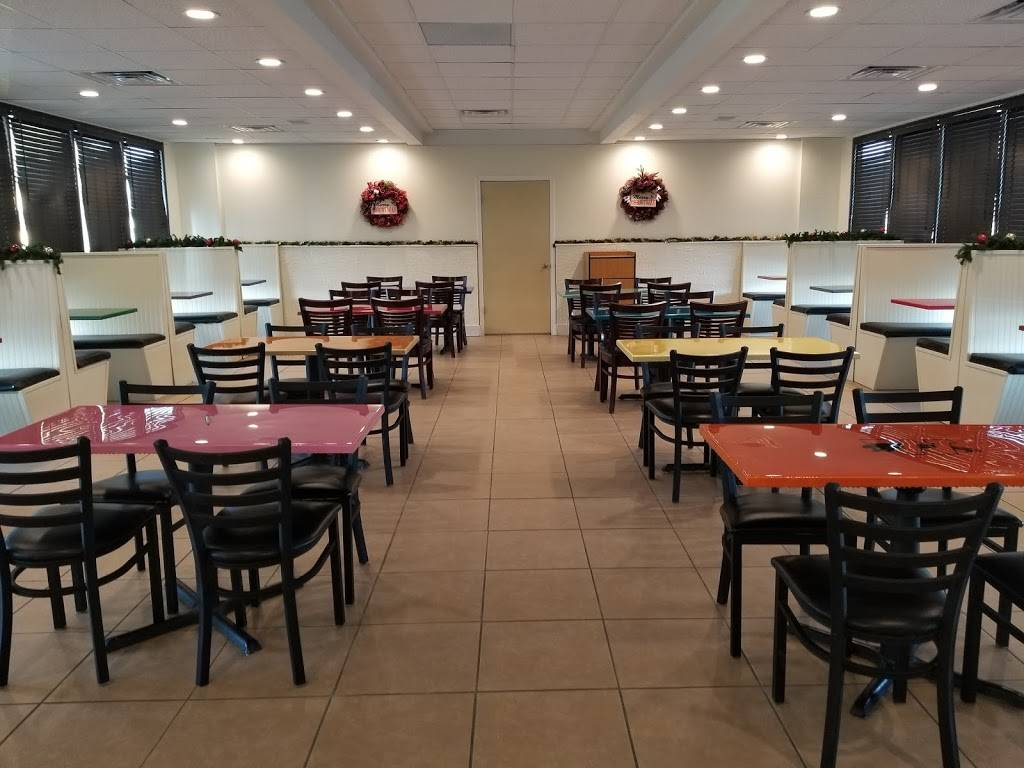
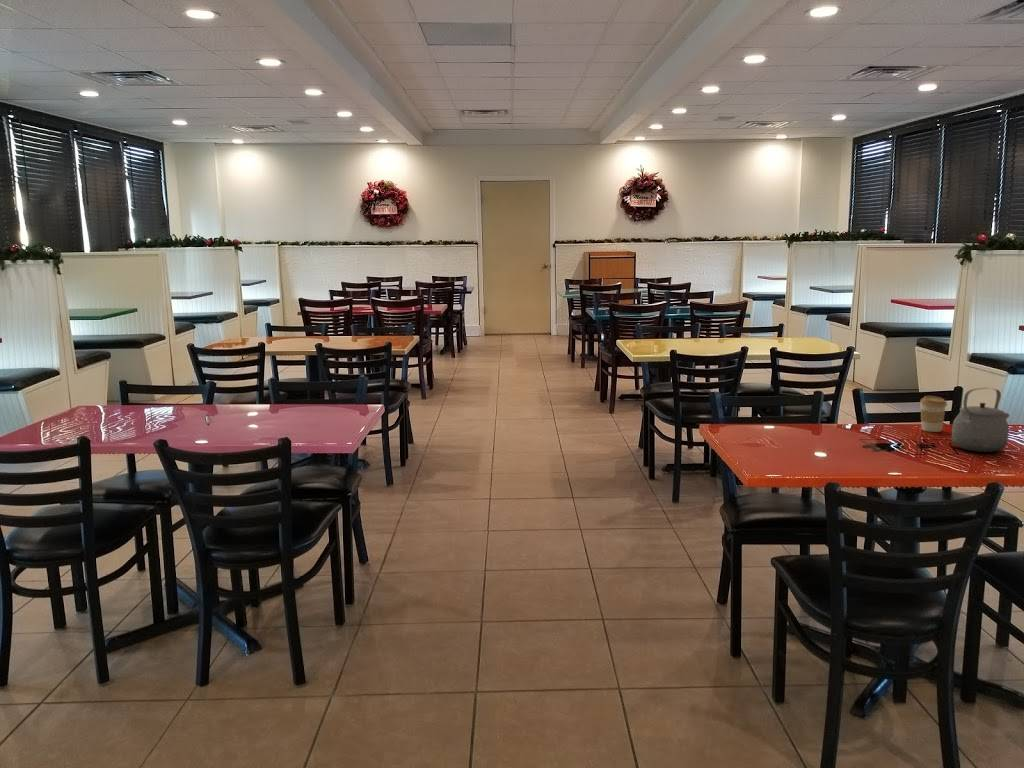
+ coffee cup [919,395,948,433]
+ tea kettle [951,387,1011,453]
